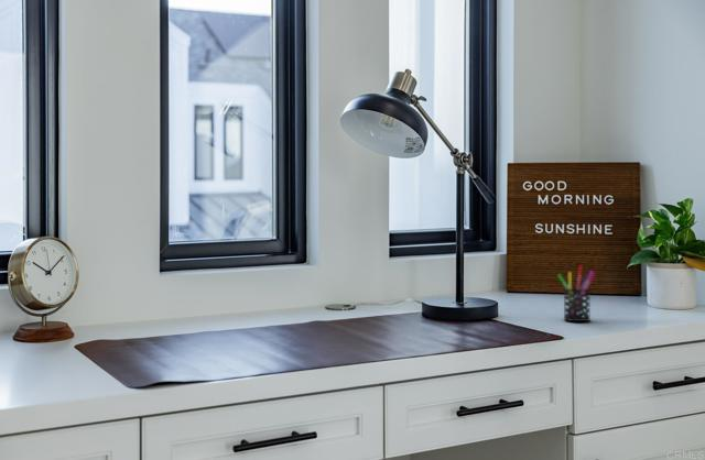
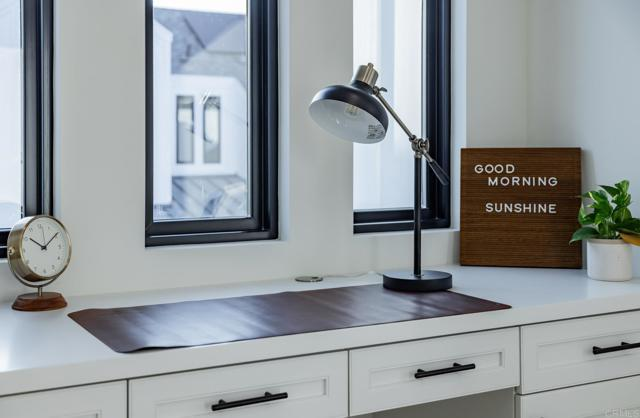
- pen holder [556,264,596,322]
